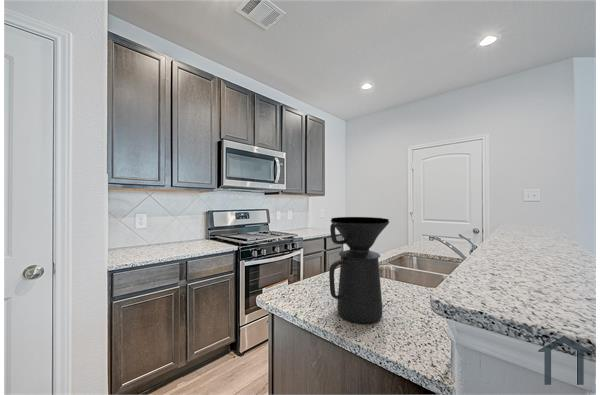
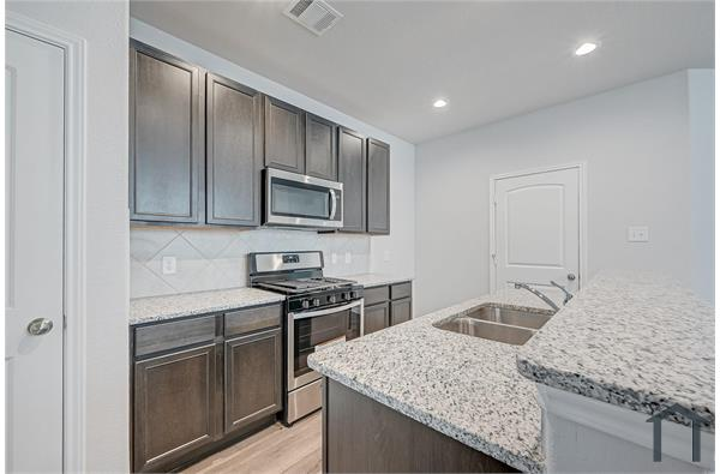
- coffee maker [328,216,390,324]
